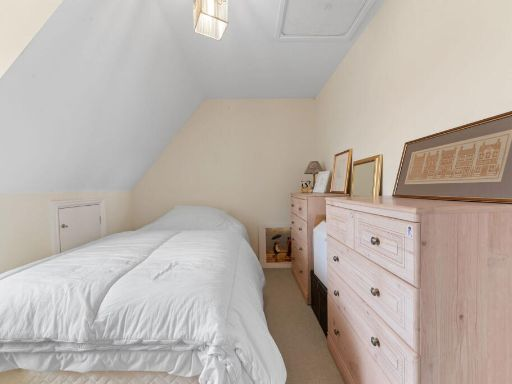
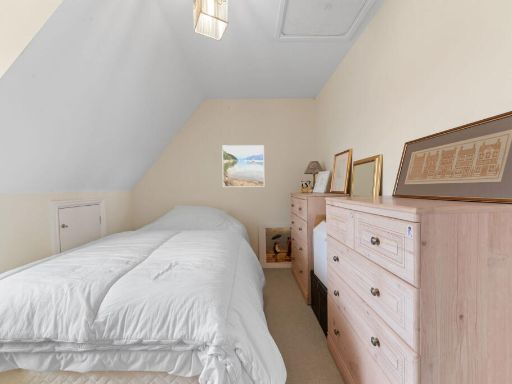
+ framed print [221,144,265,188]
